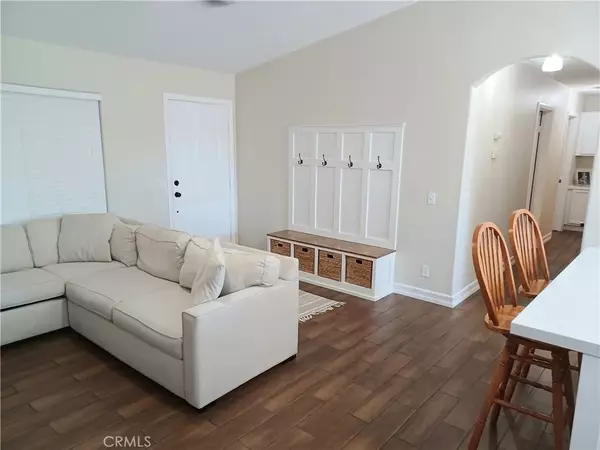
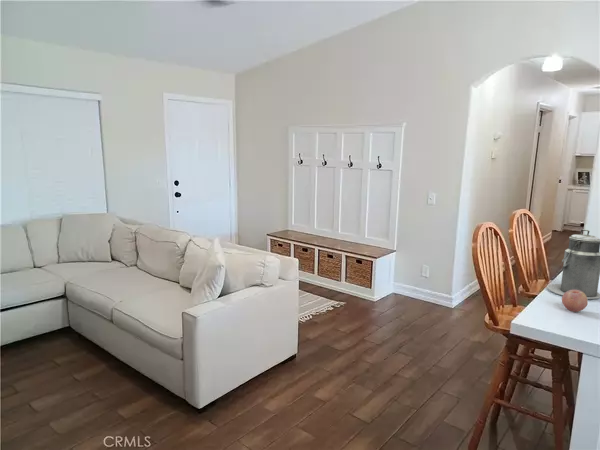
+ fruit [561,289,589,313]
+ canister [547,228,600,300]
